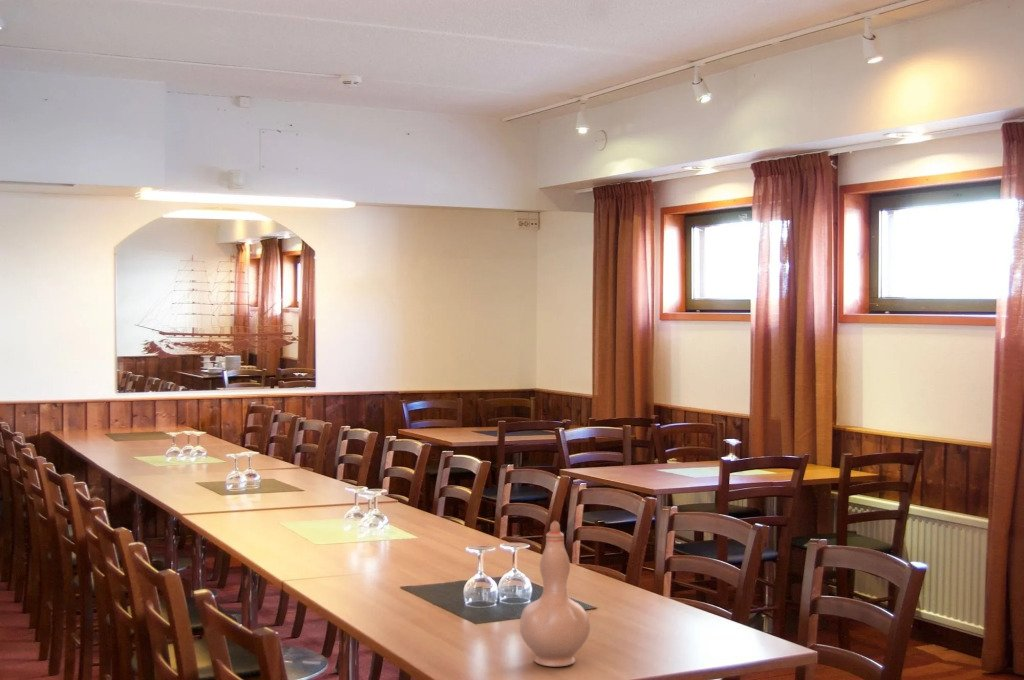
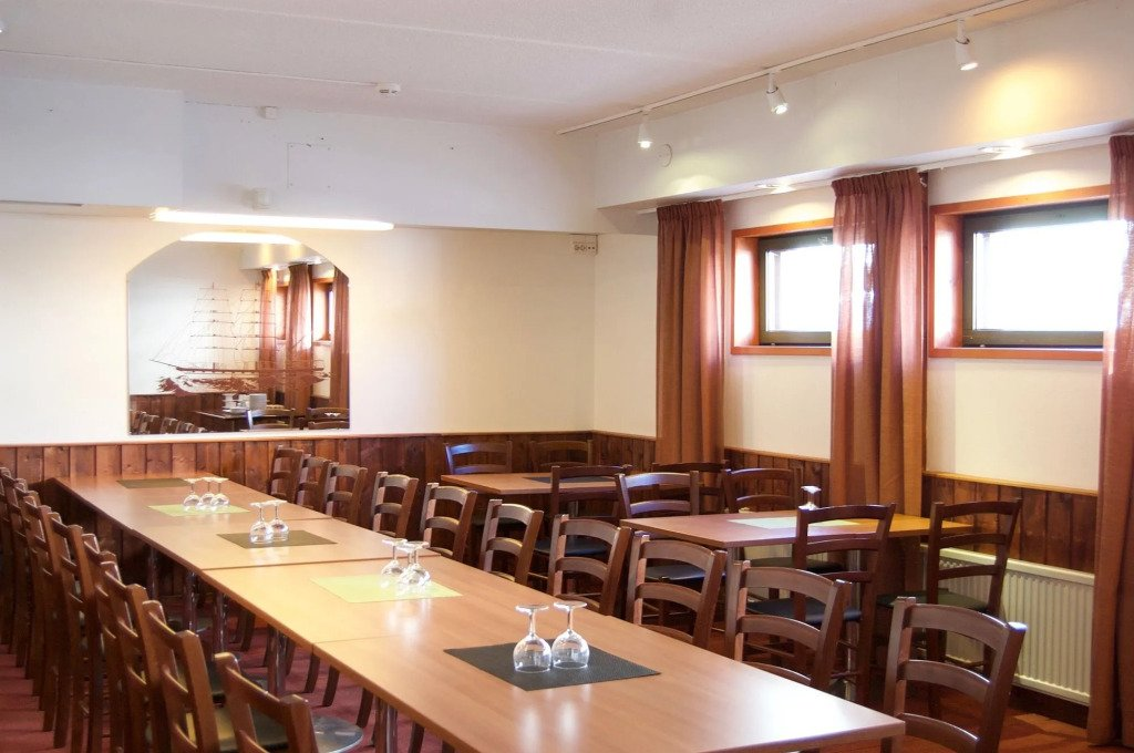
- vase [518,520,591,667]
